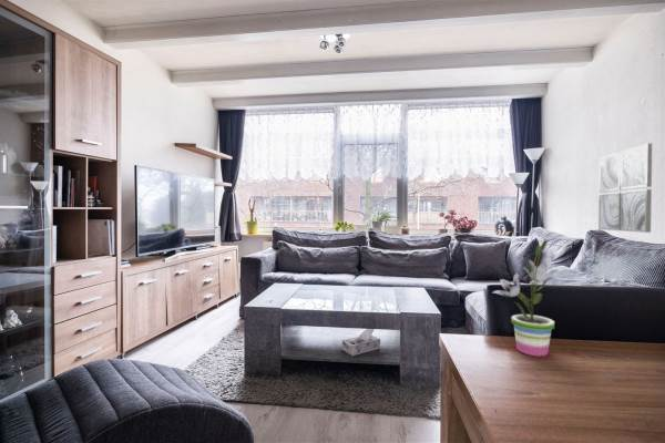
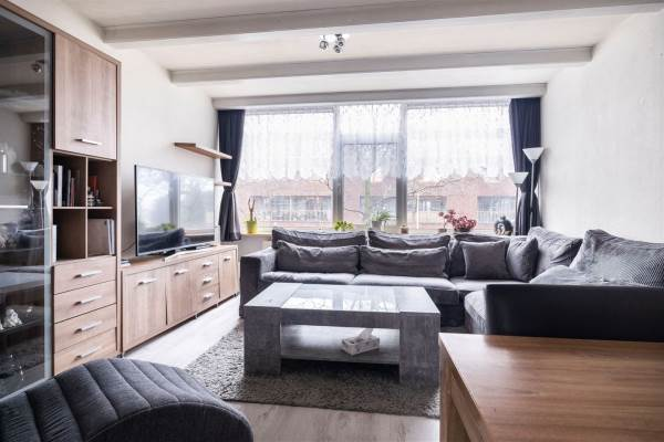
- potted plant [492,238,559,358]
- wall art [597,142,653,234]
